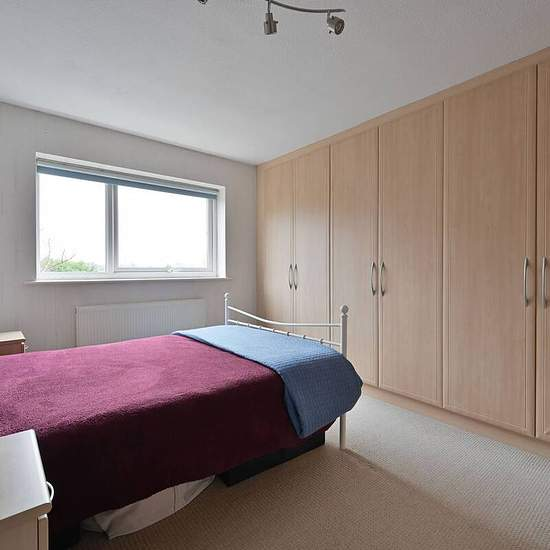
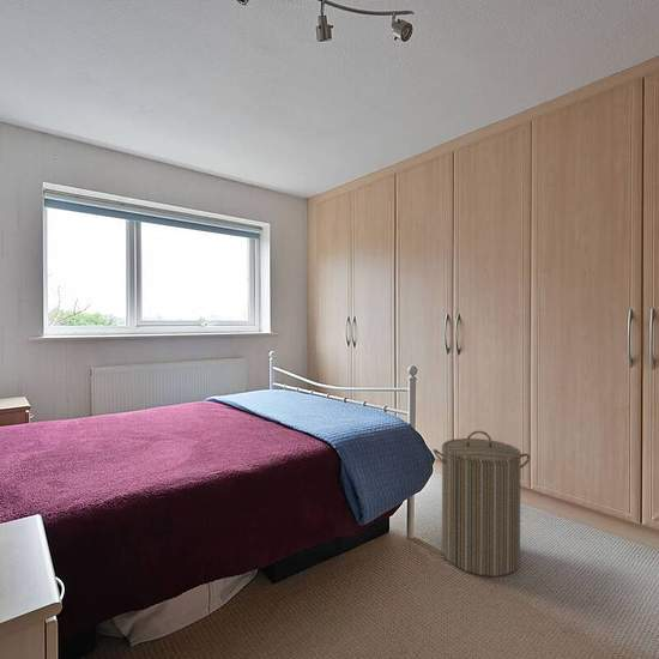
+ laundry hamper [433,430,531,578]
